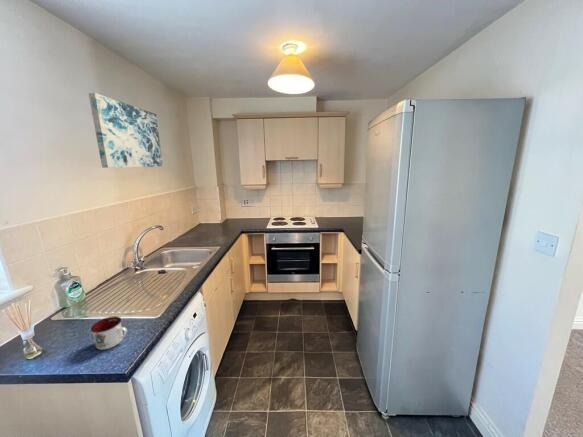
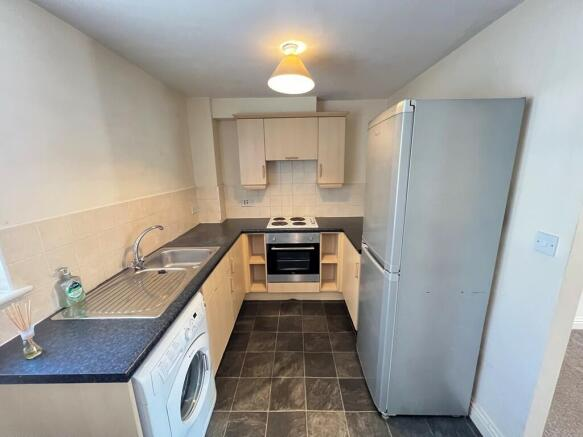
- wall art [88,92,164,169]
- mug [90,315,128,351]
